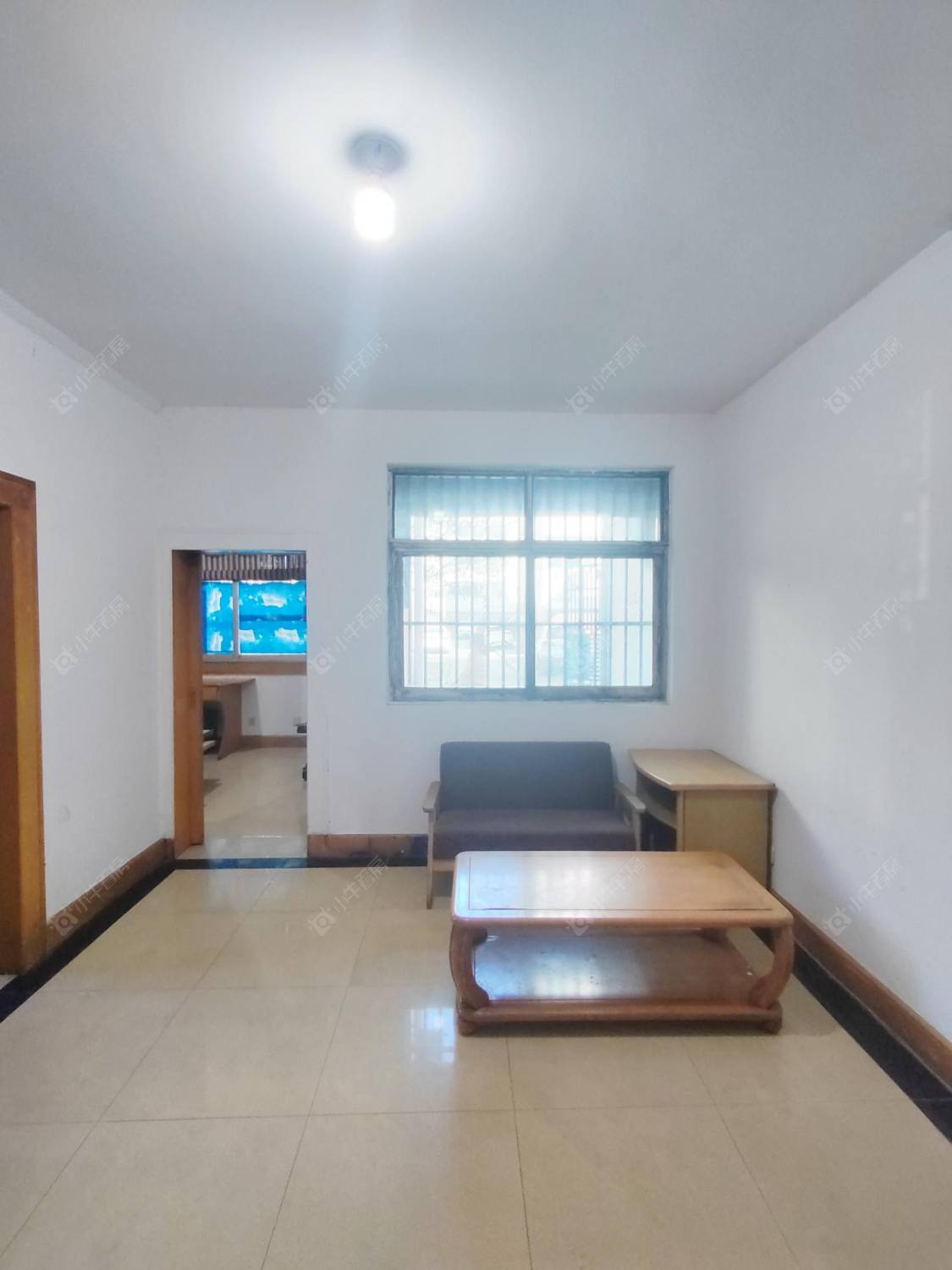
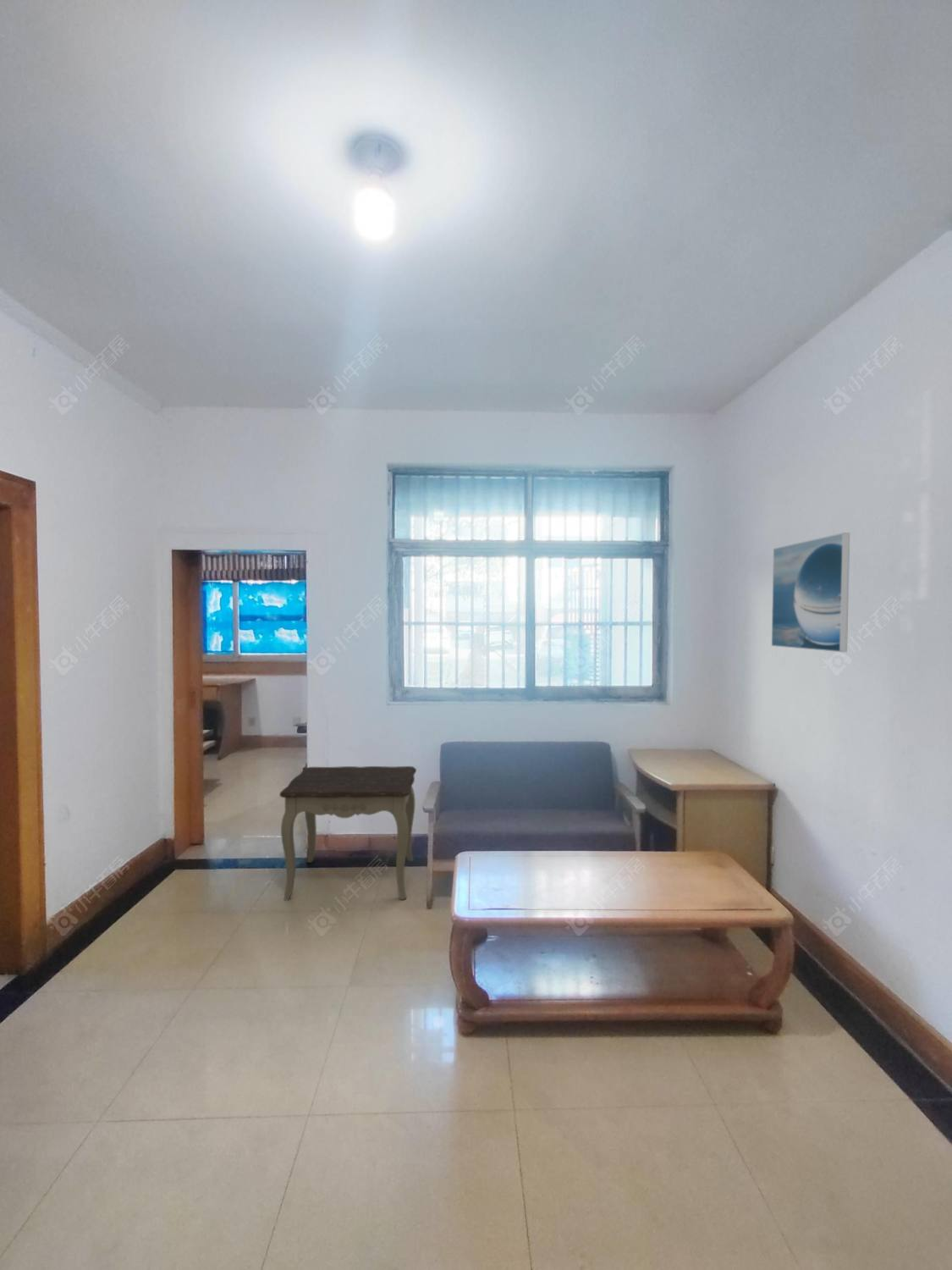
+ side table [278,765,417,902]
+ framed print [771,532,850,653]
